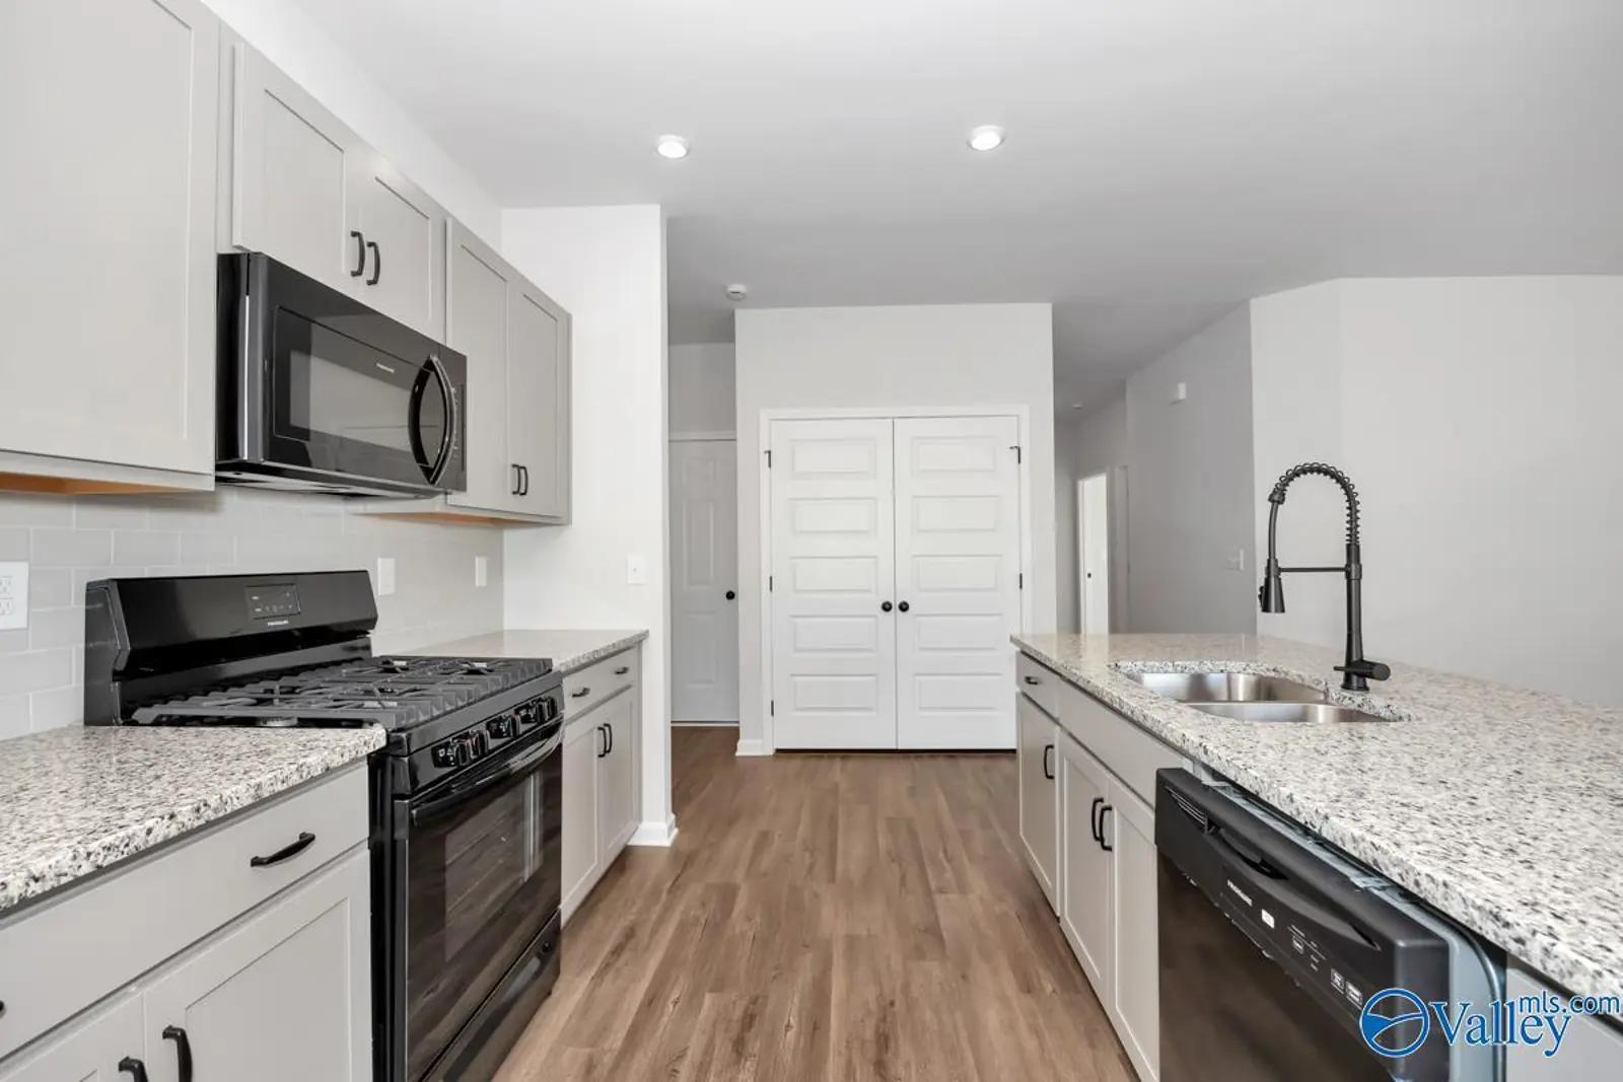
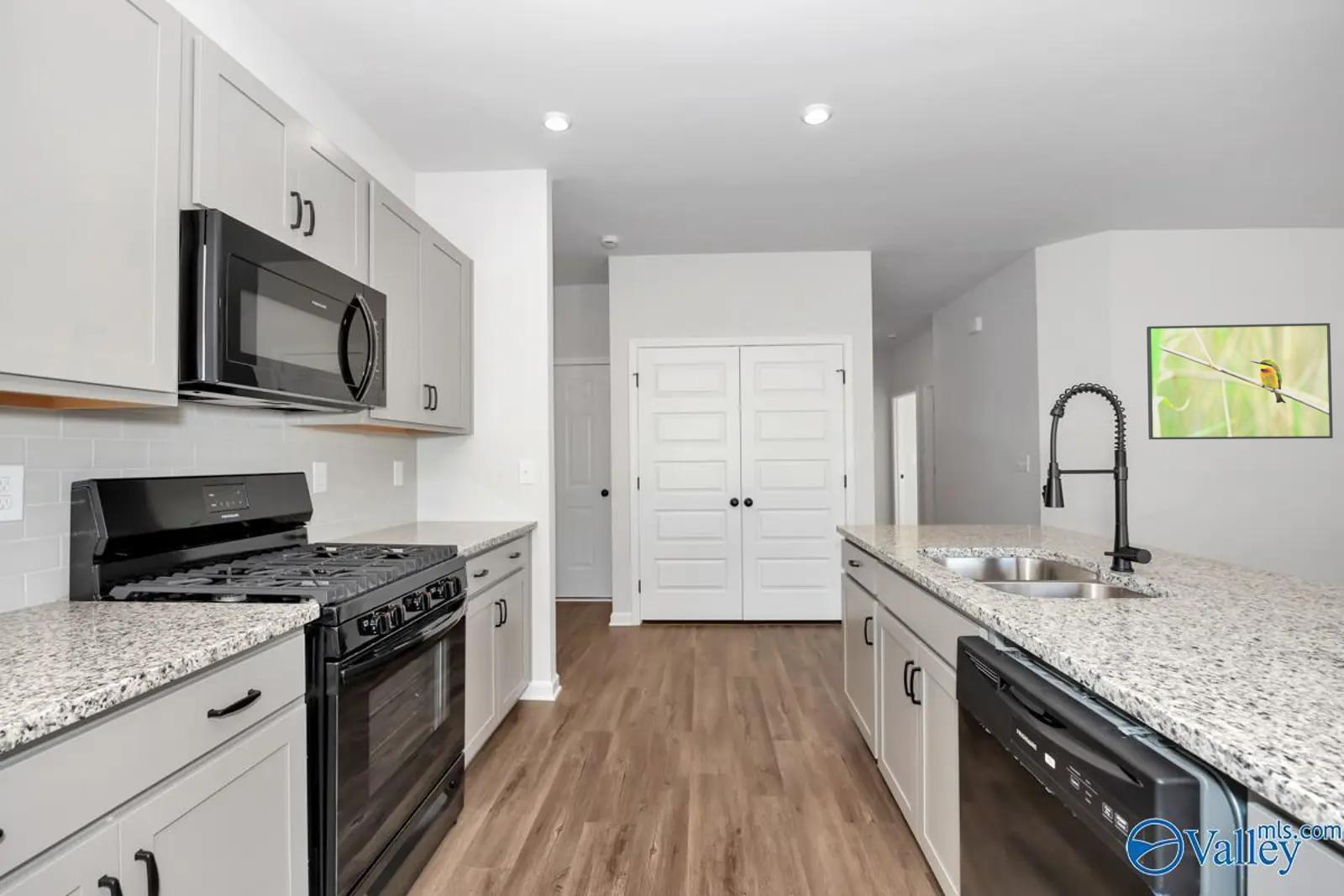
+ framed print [1146,322,1334,440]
